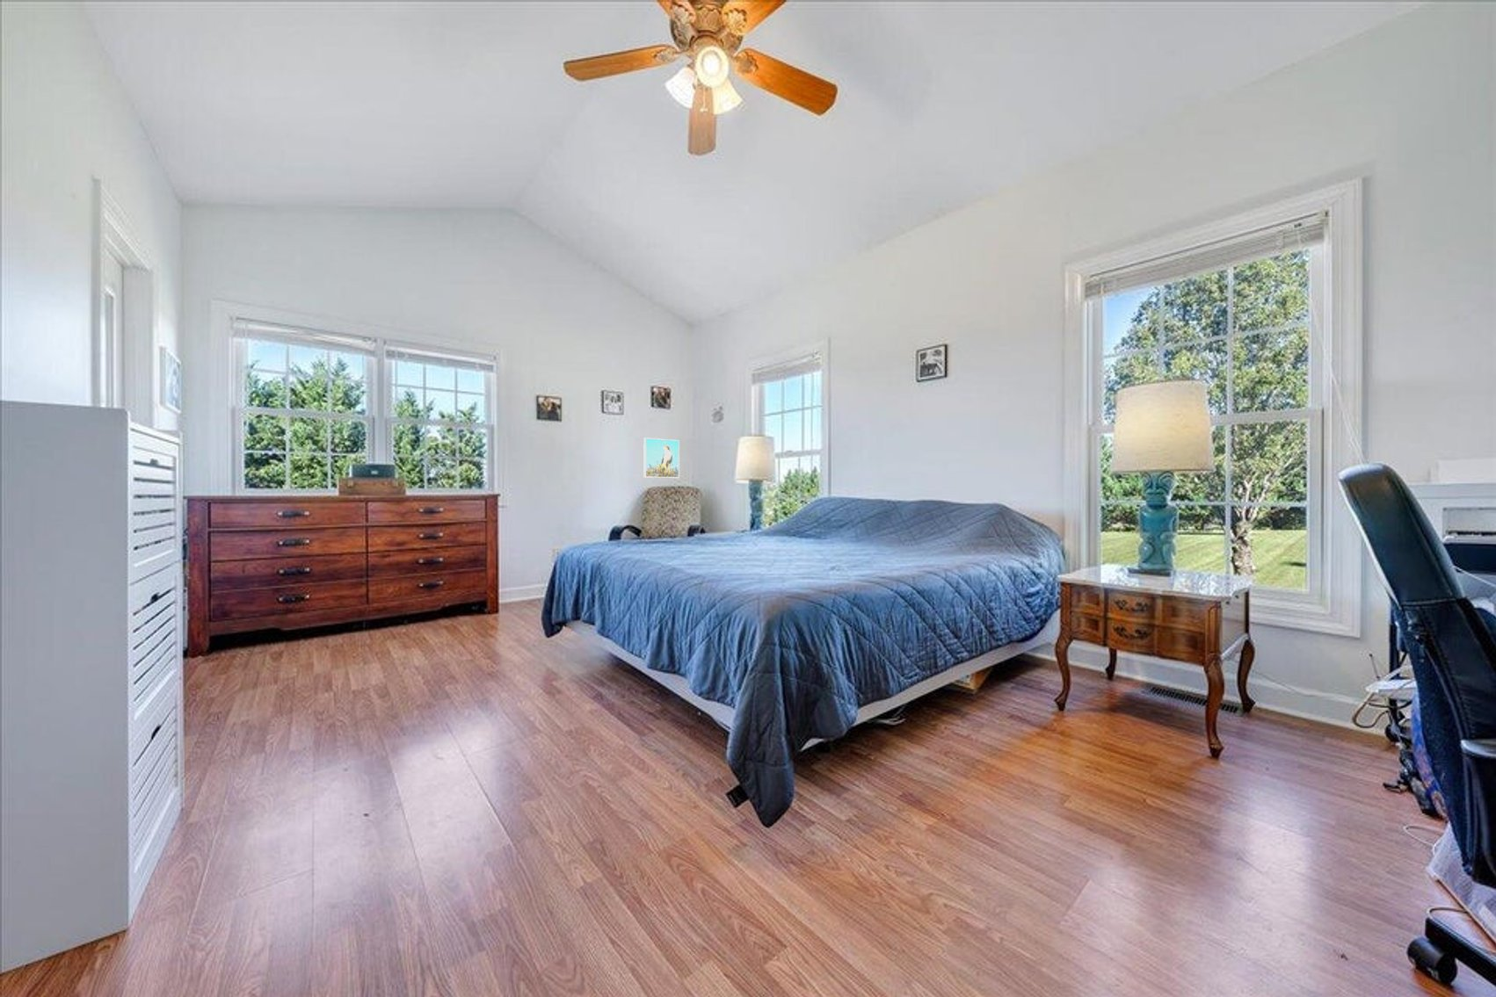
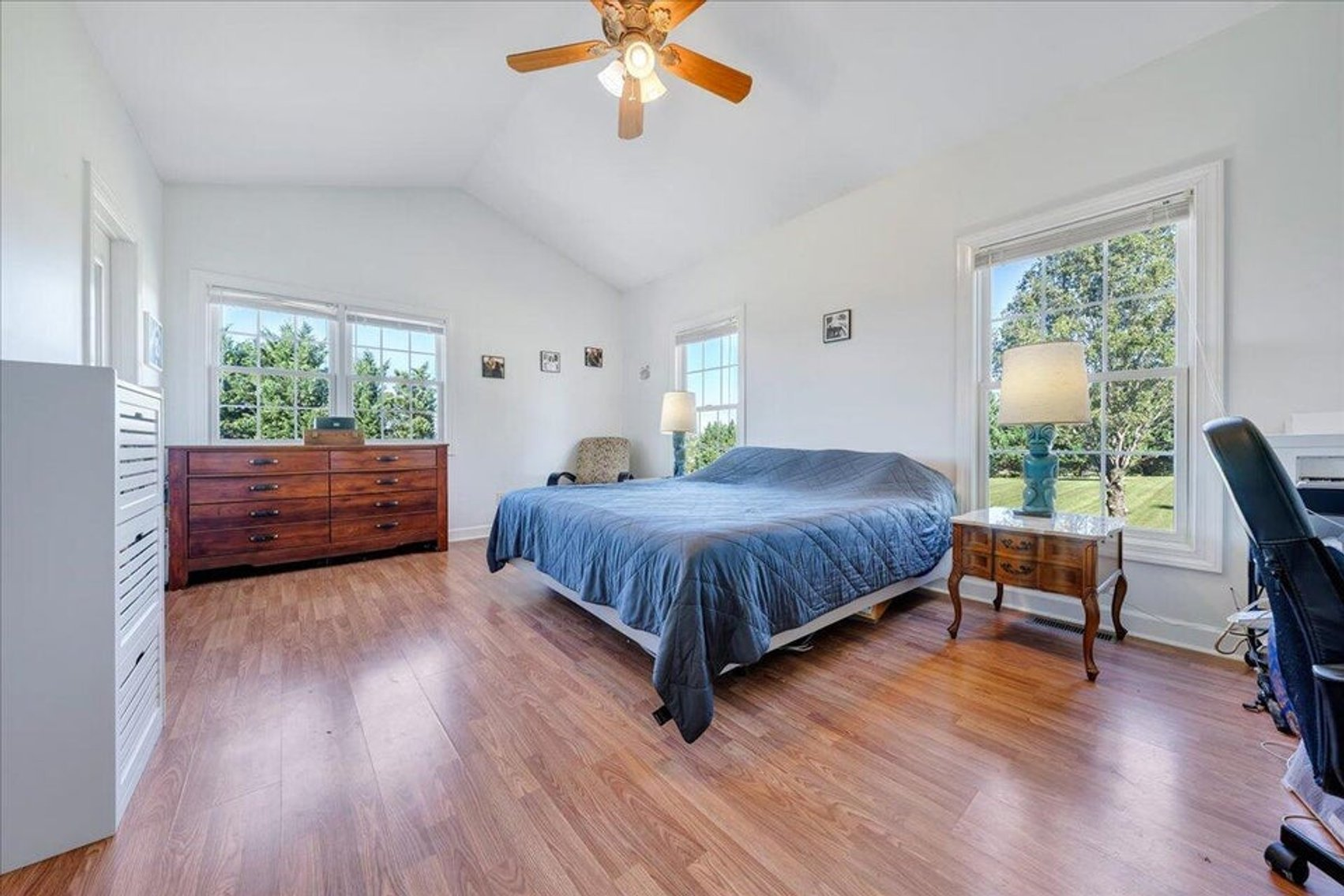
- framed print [642,437,680,478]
